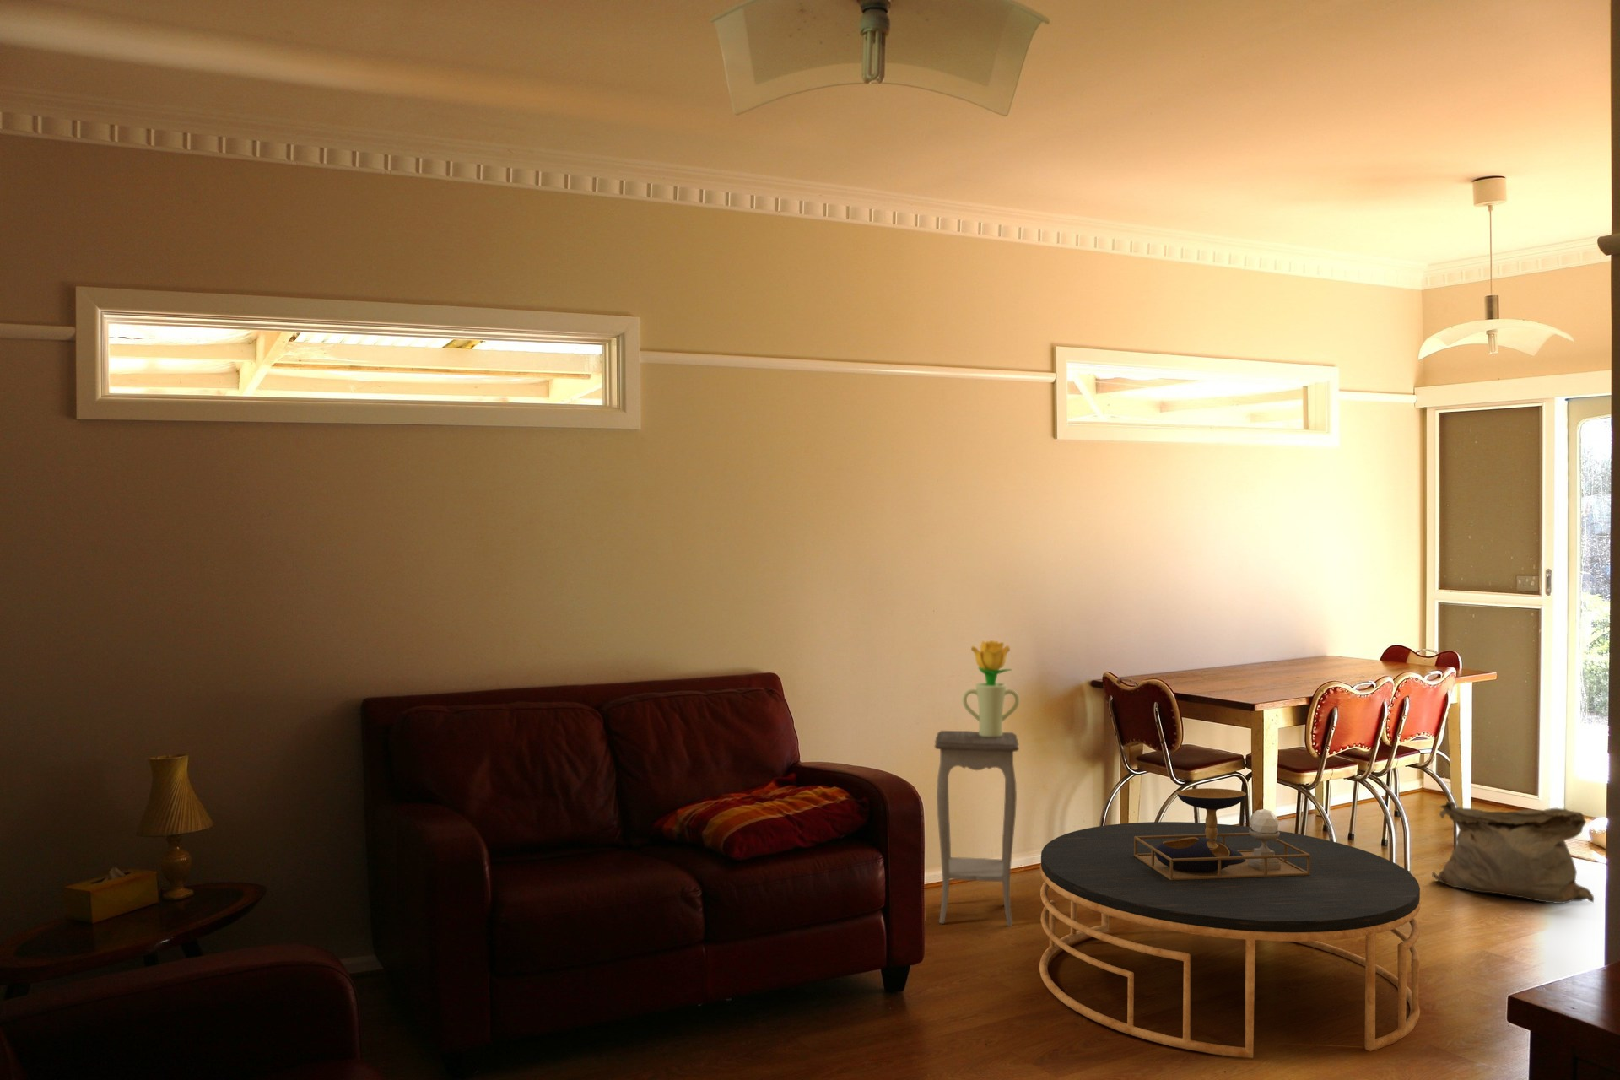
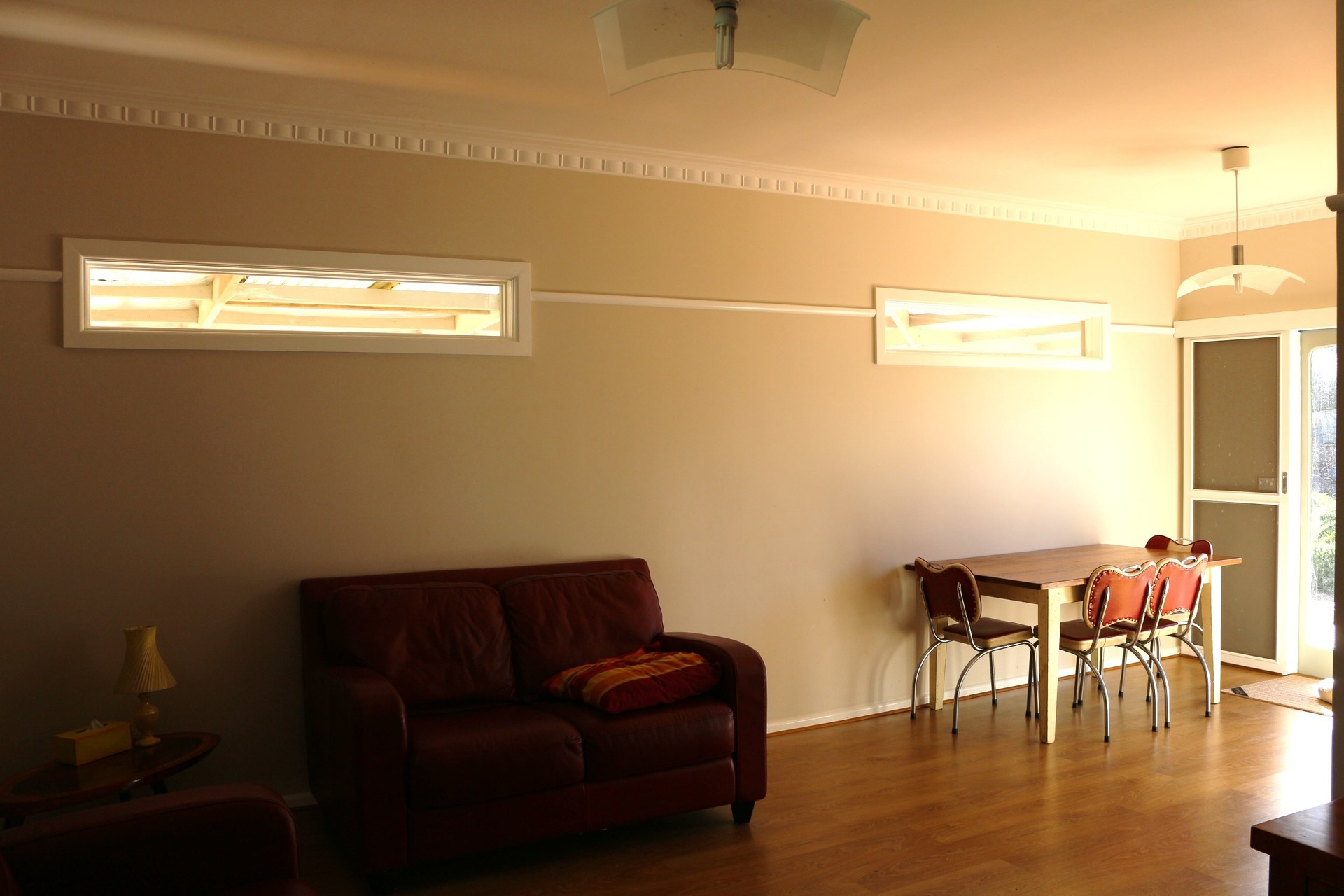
- coffee table [1039,787,1422,1060]
- bag [1431,800,1595,904]
- accent table [934,729,1020,927]
- potted flower [962,640,1020,738]
